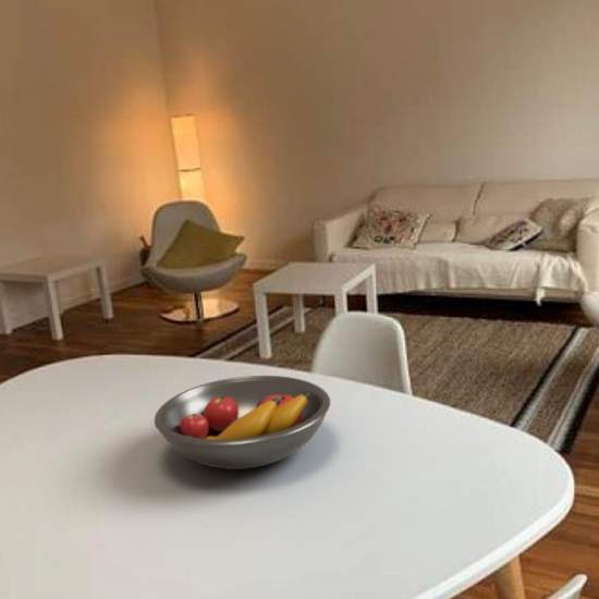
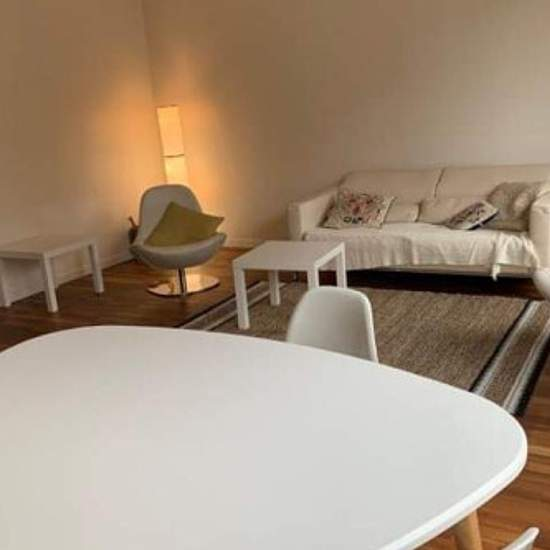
- fruit bowl [154,375,331,470]
